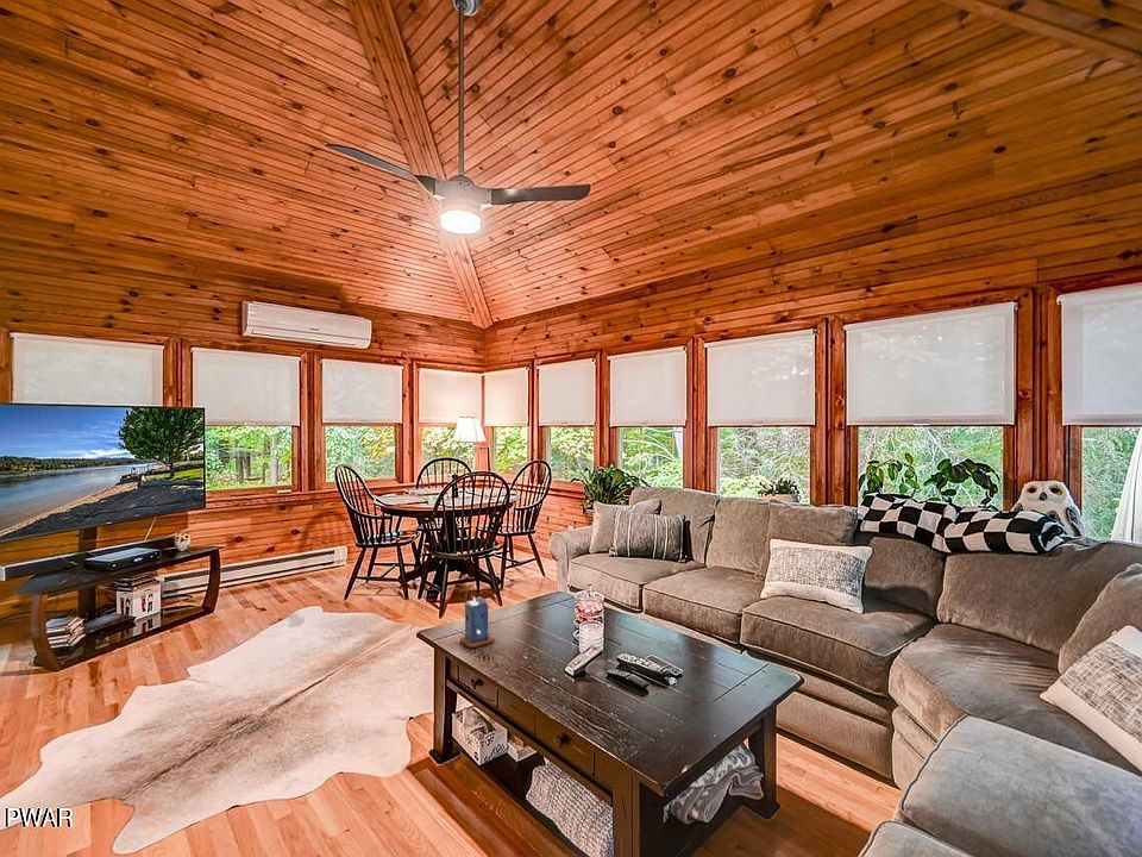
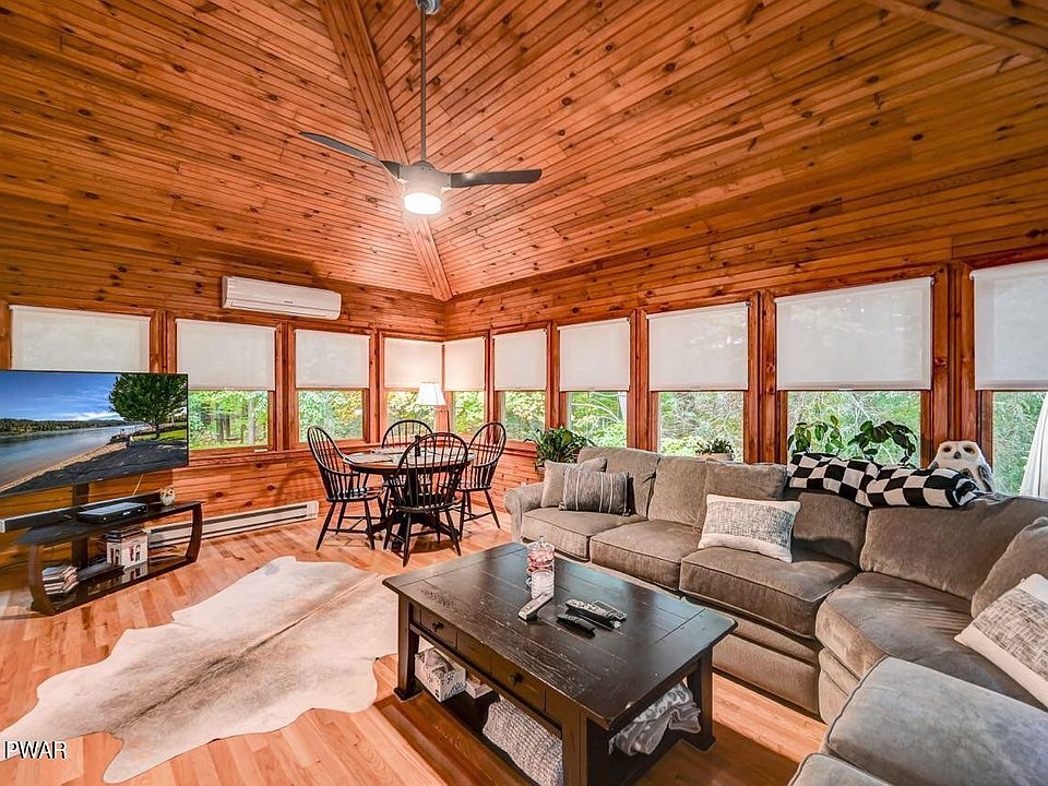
- candle [459,595,496,650]
